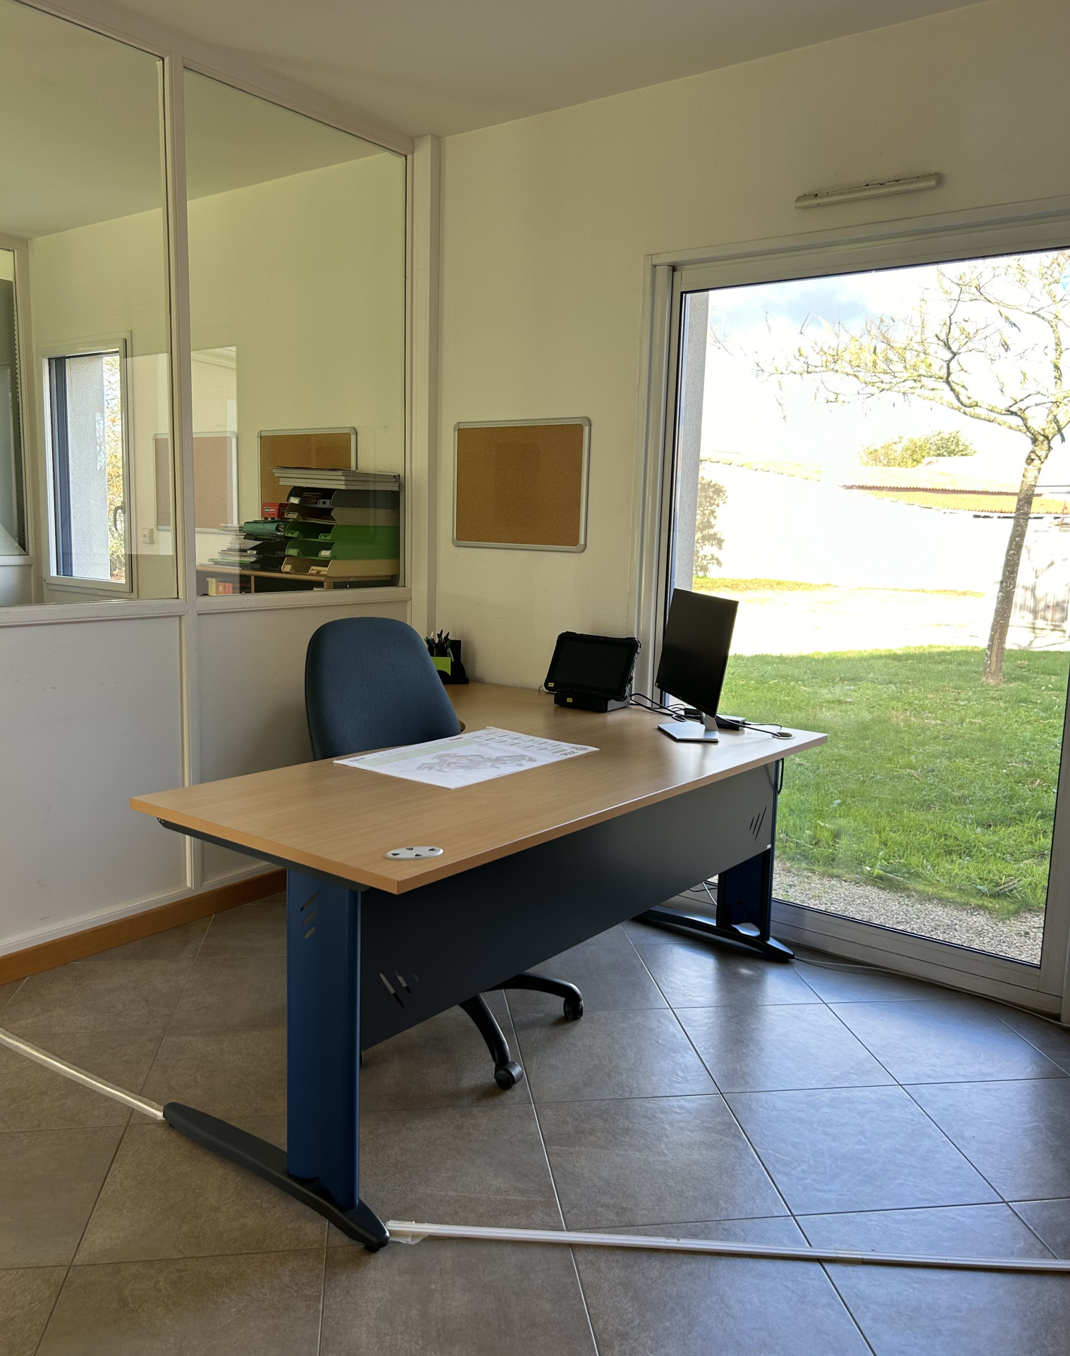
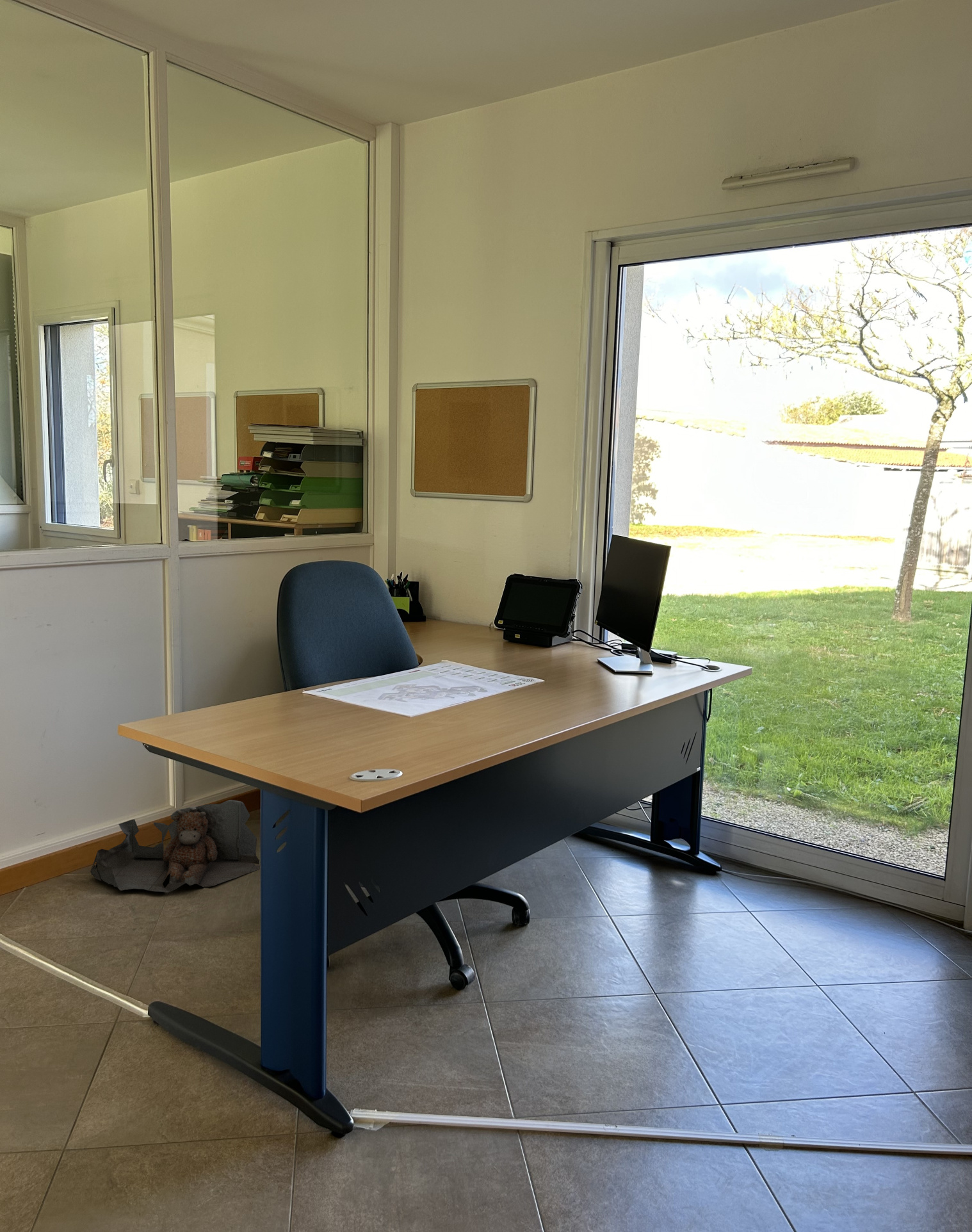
+ bag [90,799,261,893]
